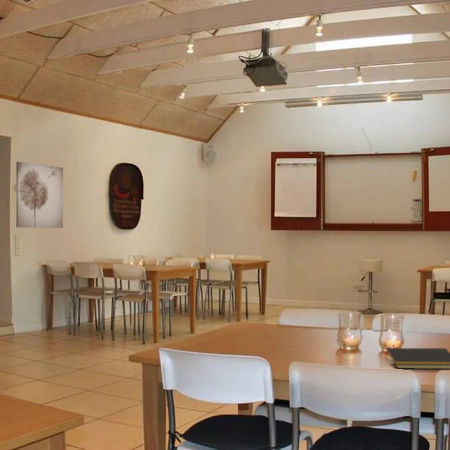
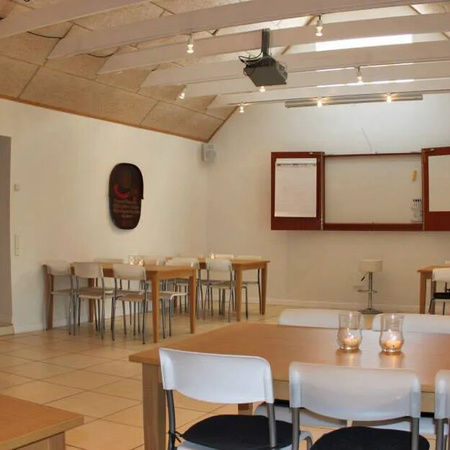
- wall art [15,161,64,229]
- notepad [385,347,450,370]
